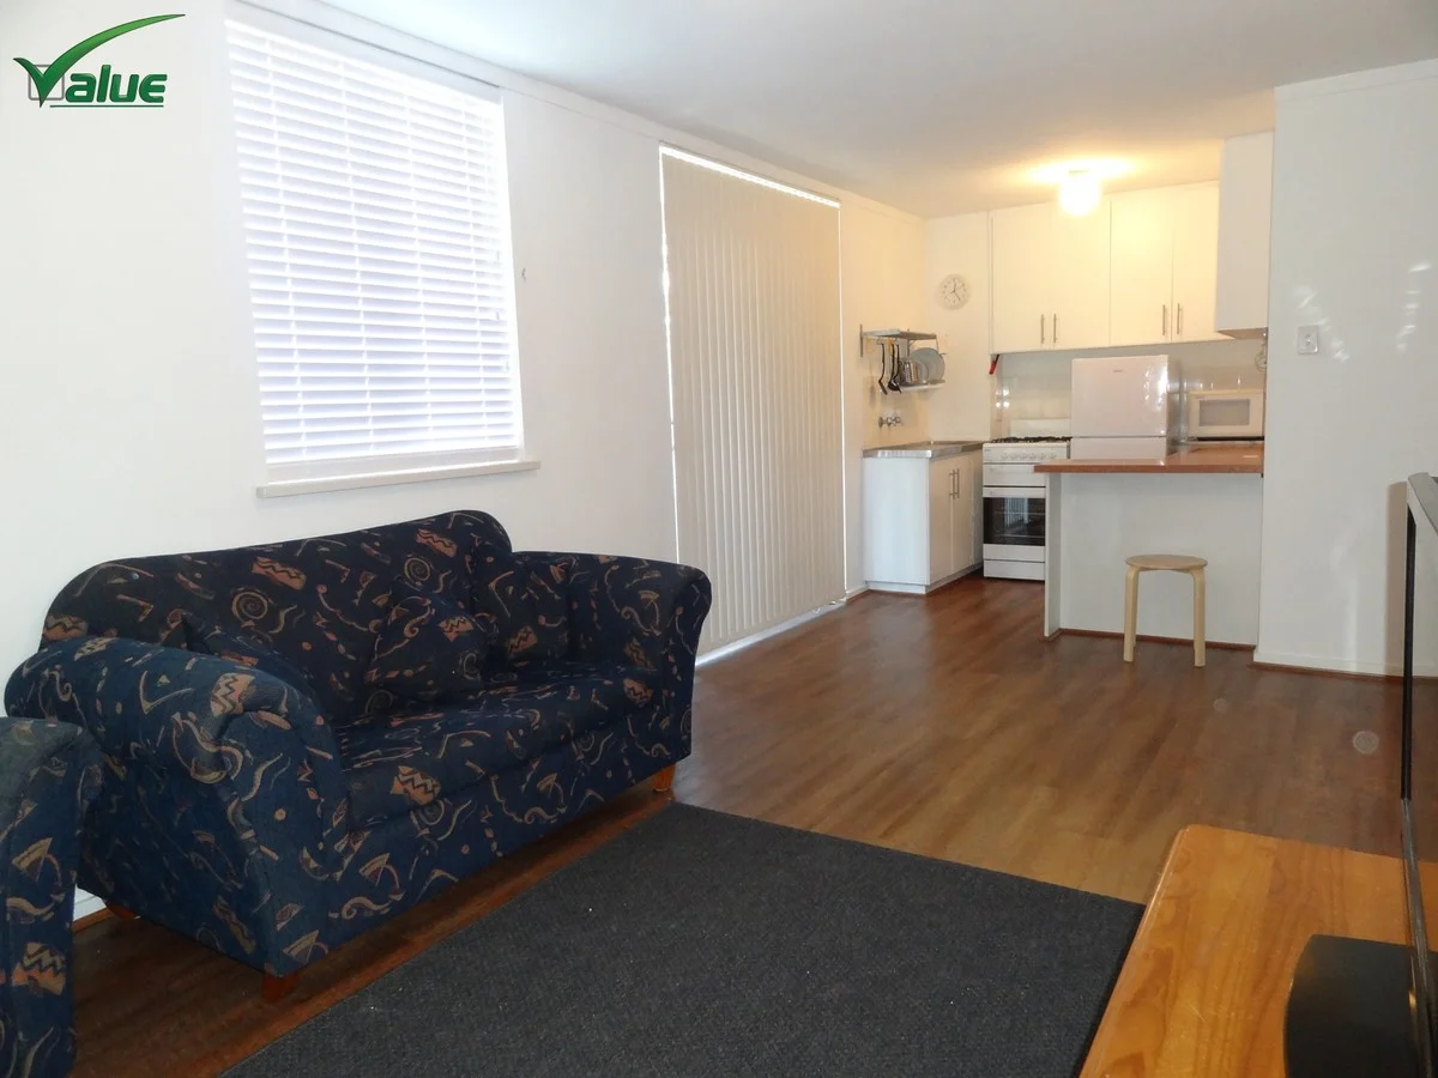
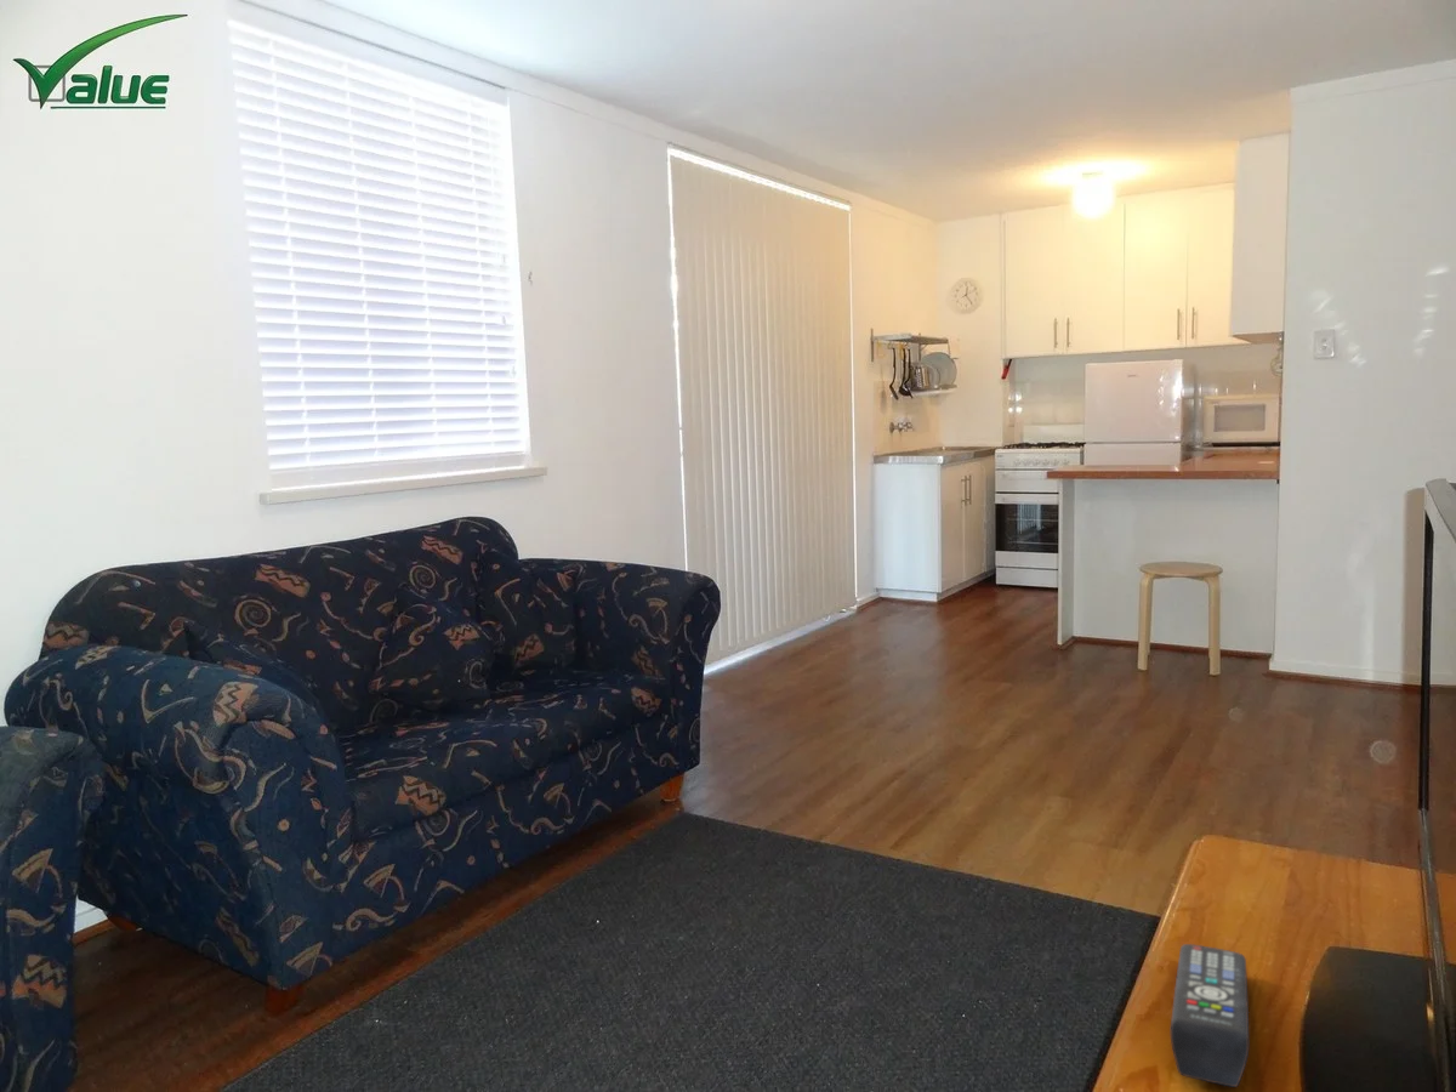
+ remote control [1170,943,1250,1088]
